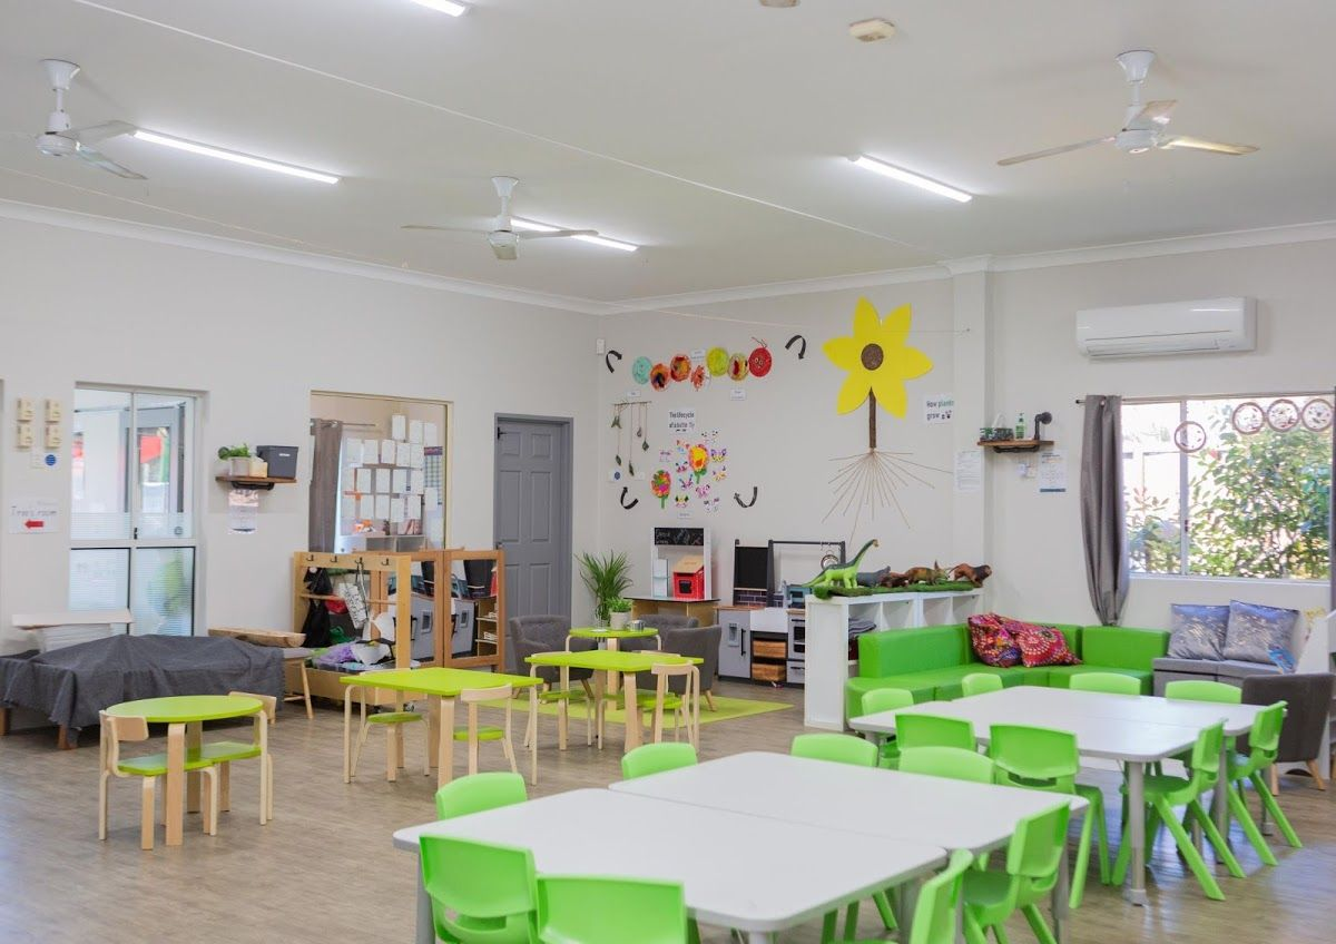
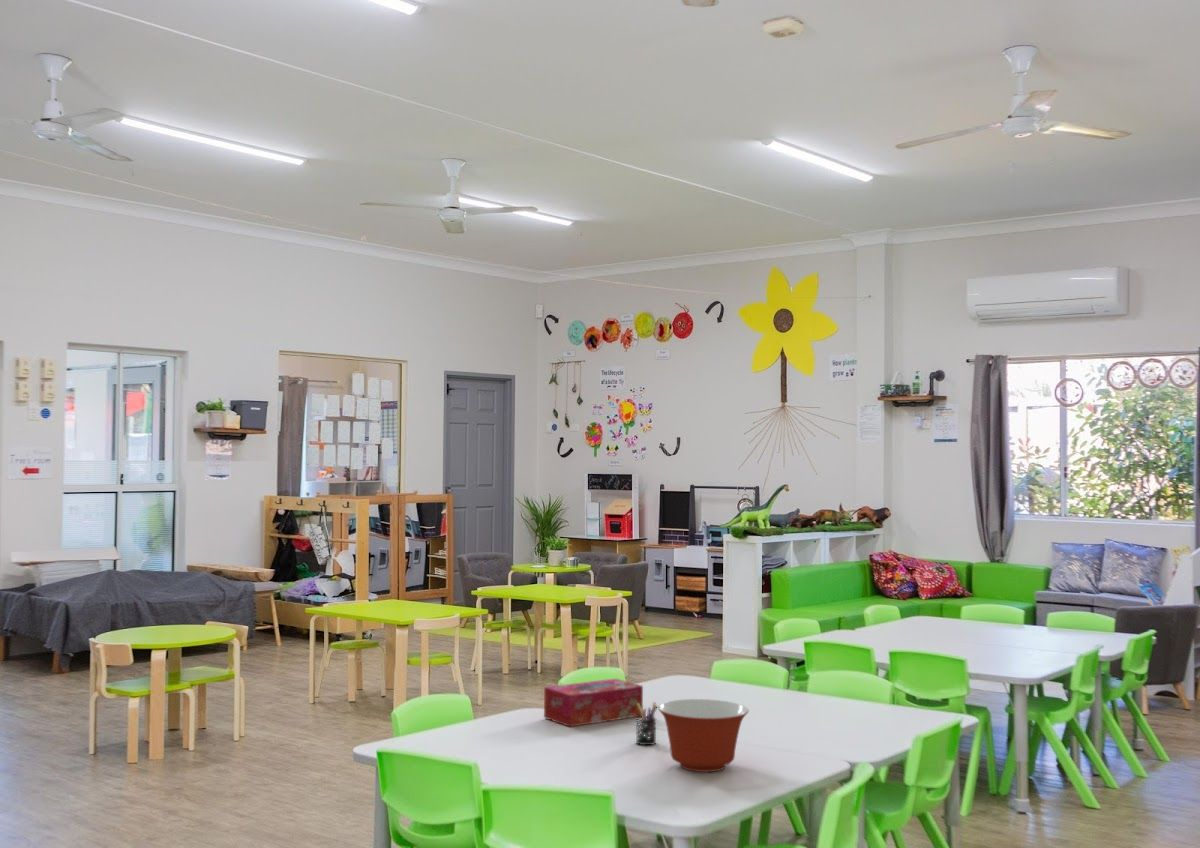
+ tissue box [543,677,644,728]
+ pen holder [635,701,659,746]
+ mixing bowl [657,698,749,773]
